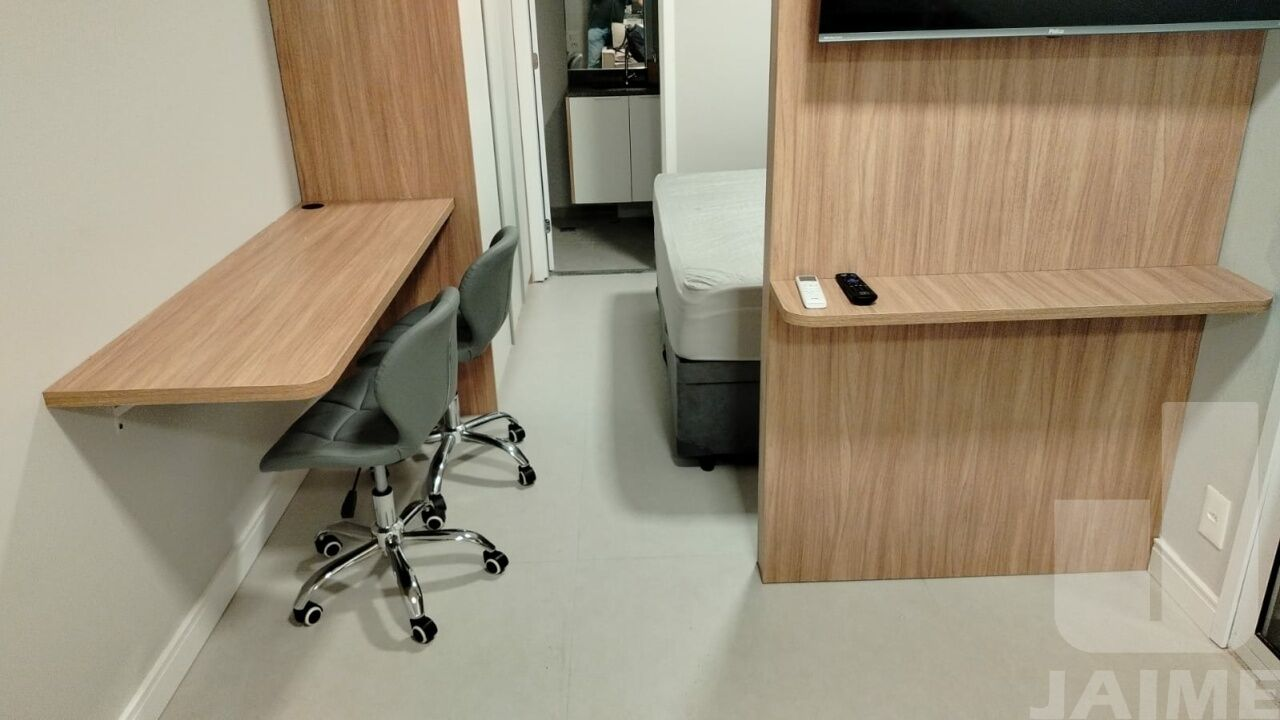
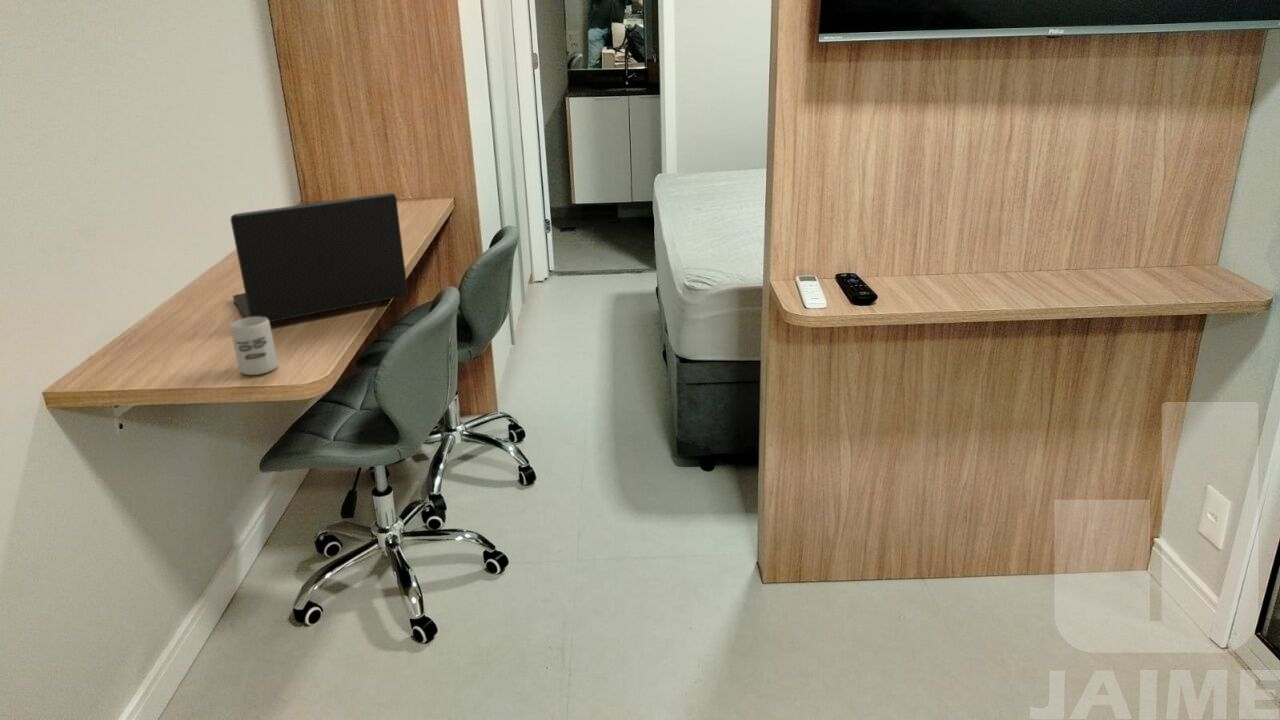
+ laptop [230,192,408,323]
+ cup [229,316,279,376]
